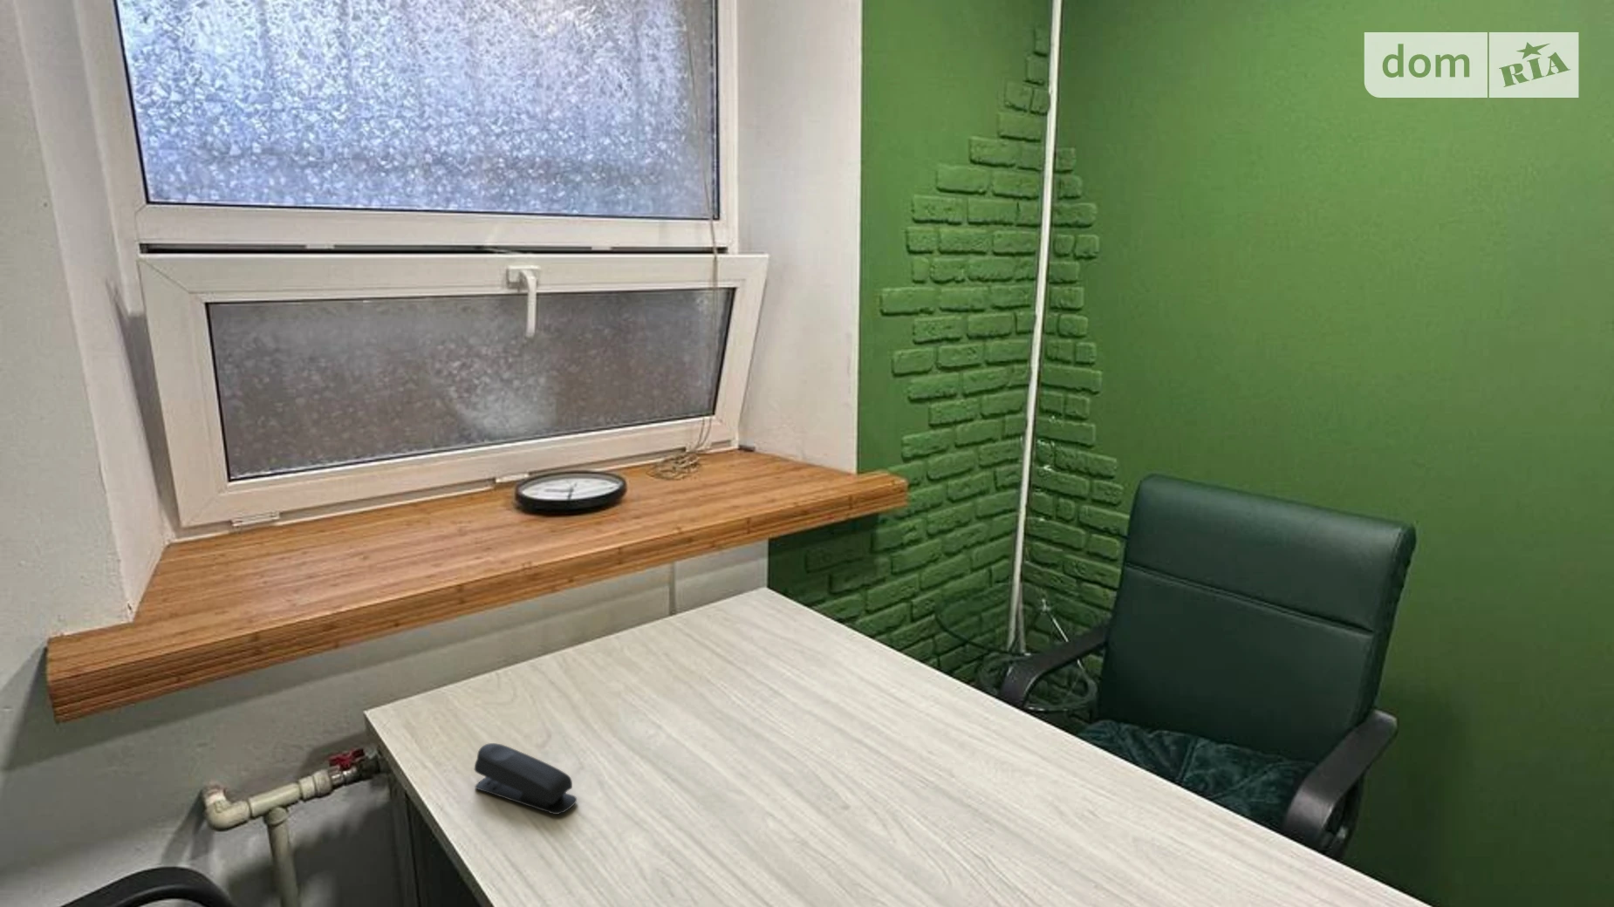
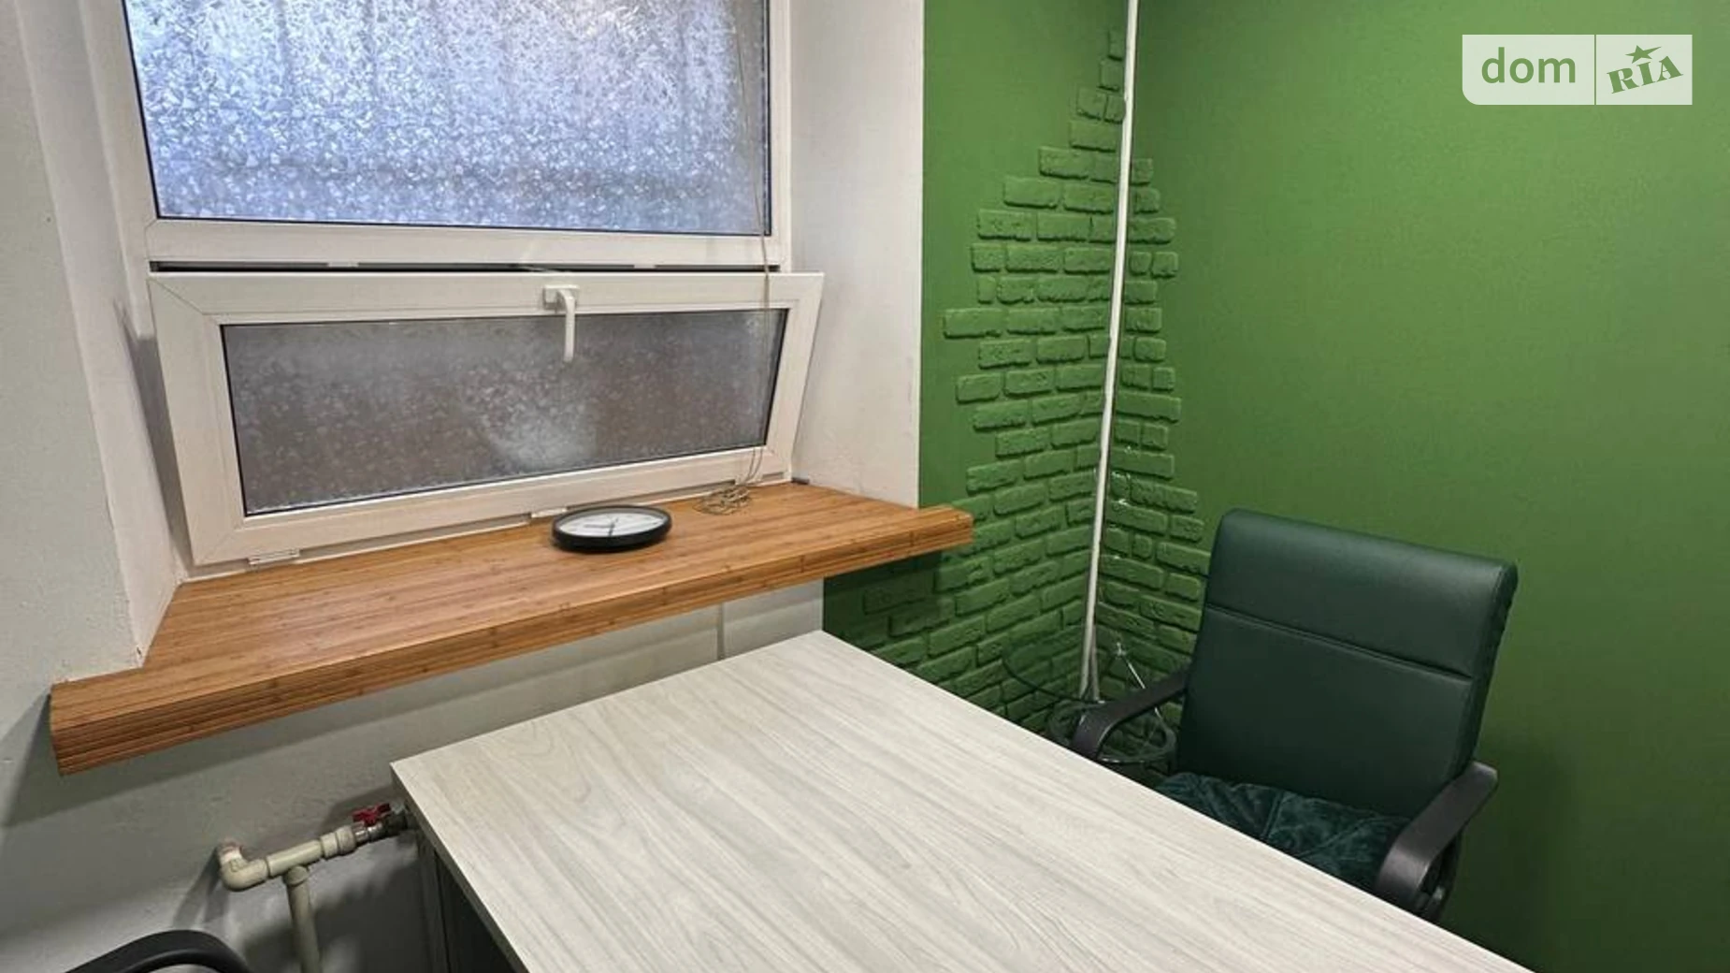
- stapler [473,742,578,815]
